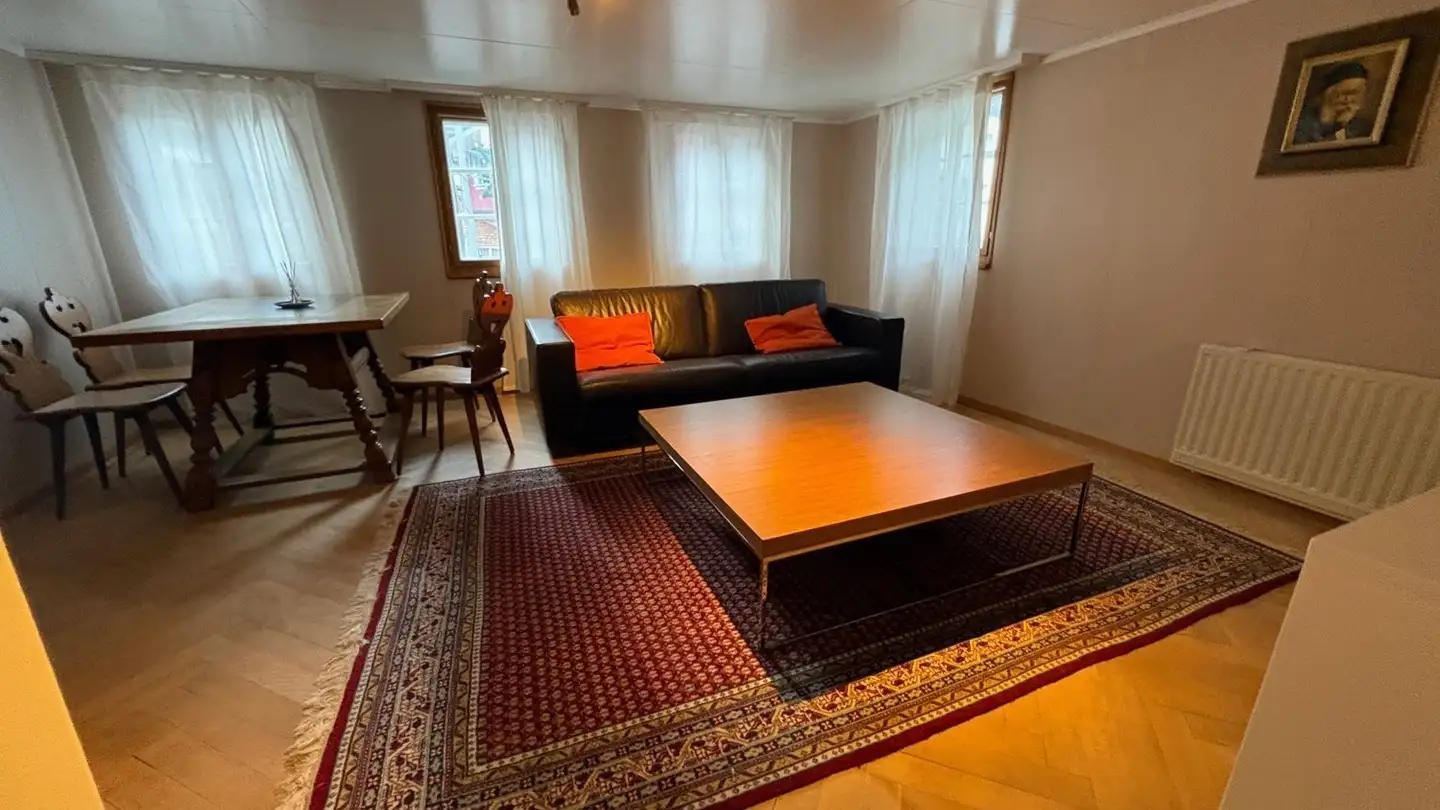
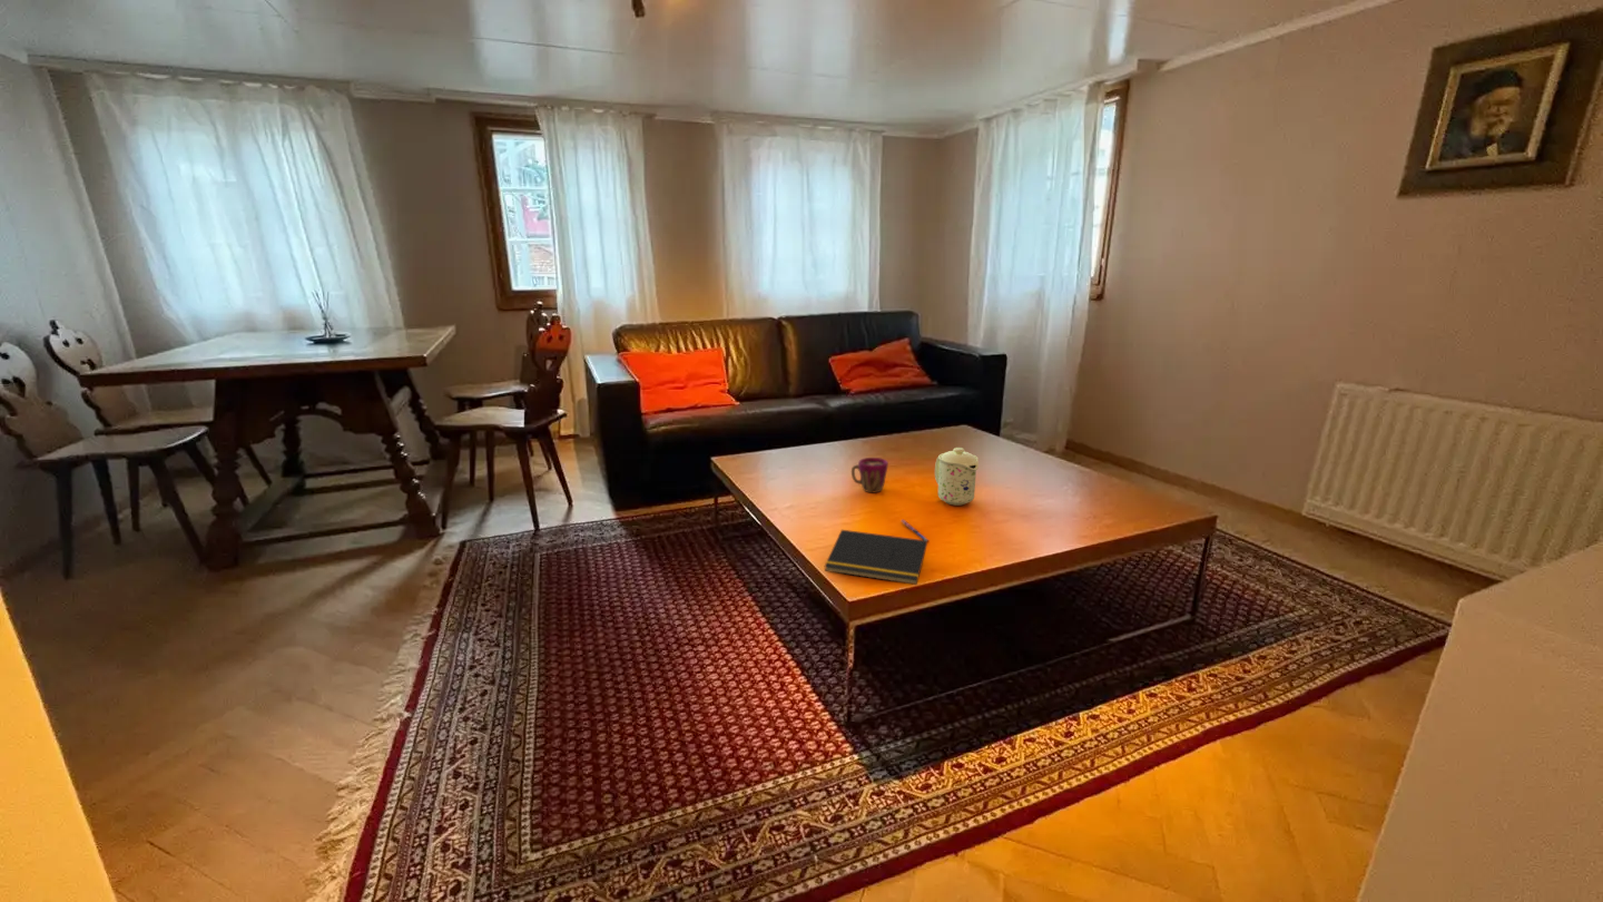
+ notepad [824,529,928,586]
+ pen [899,519,931,542]
+ mug [934,447,980,507]
+ cup [850,457,889,493]
